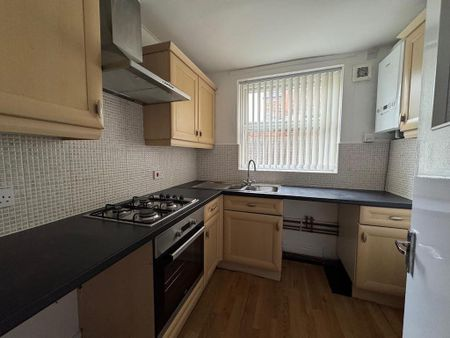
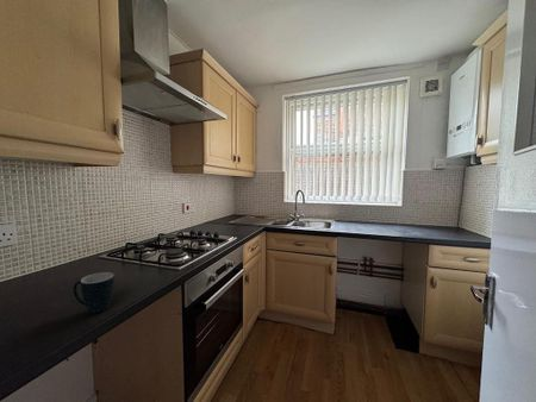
+ mug [73,271,116,314]
